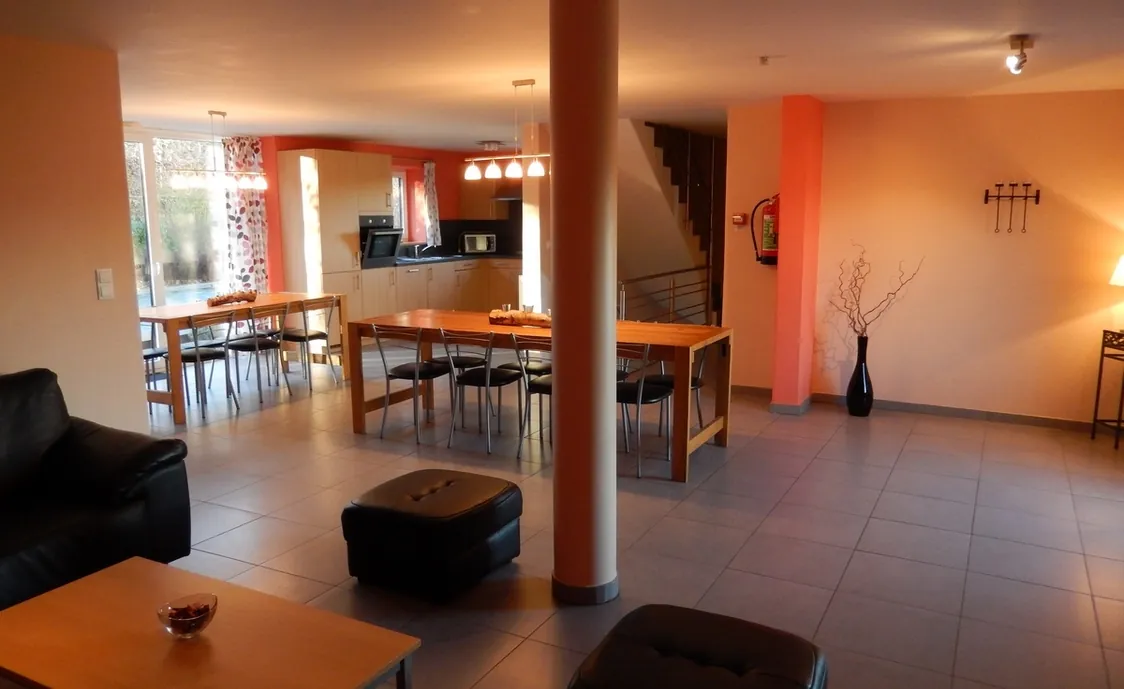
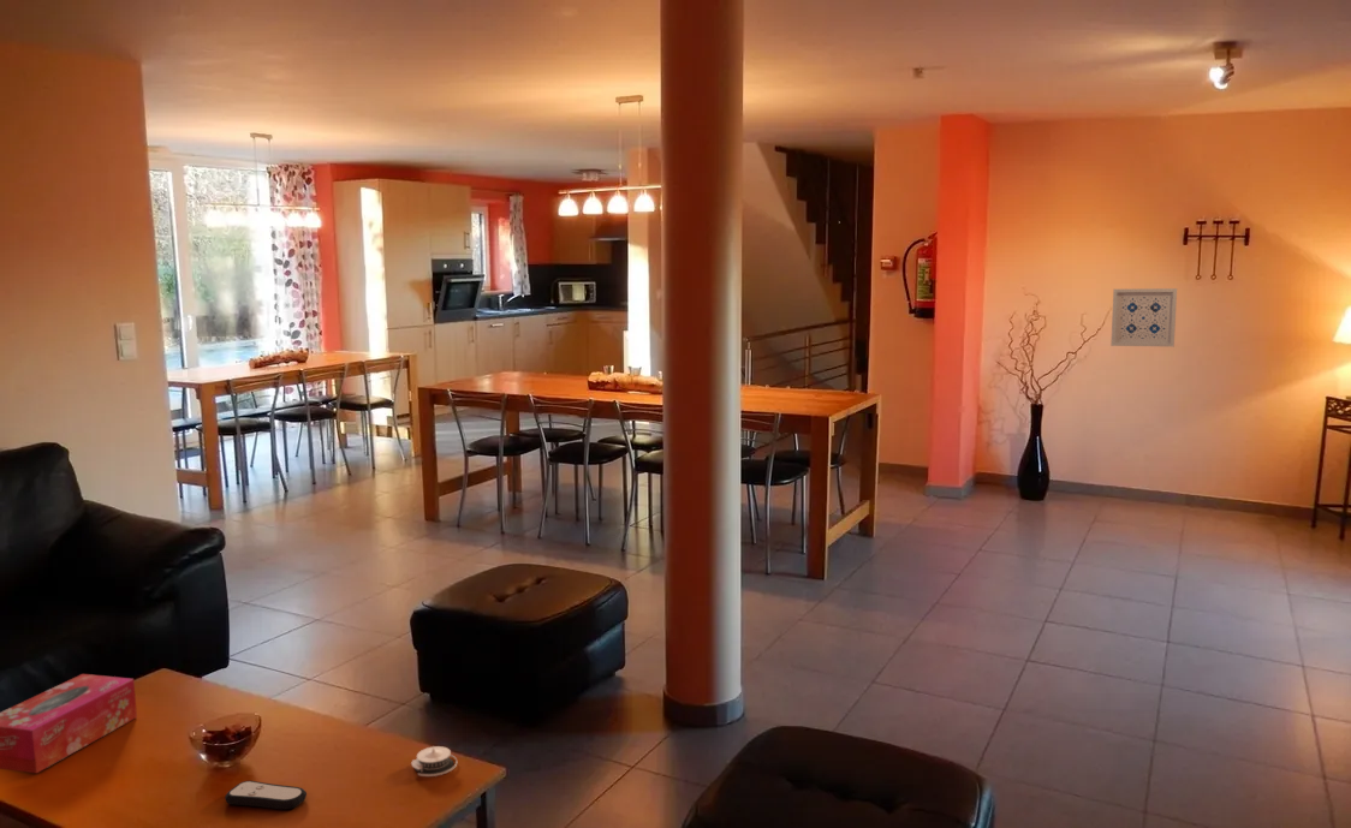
+ architectural model [410,745,458,778]
+ remote control [224,780,308,810]
+ wall art [1109,287,1178,349]
+ tissue box [0,673,138,775]
